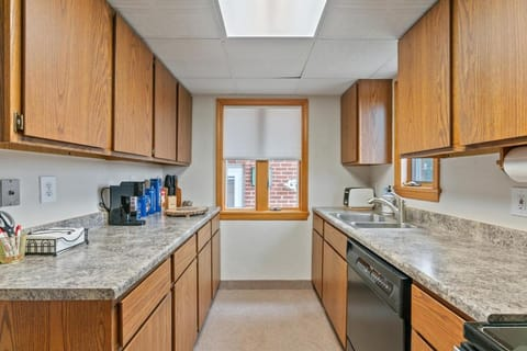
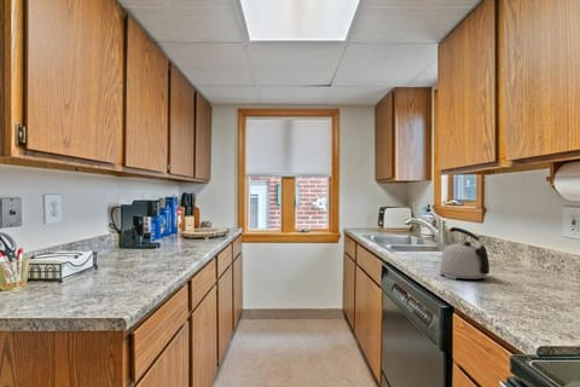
+ kettle [435,226,491,281]
